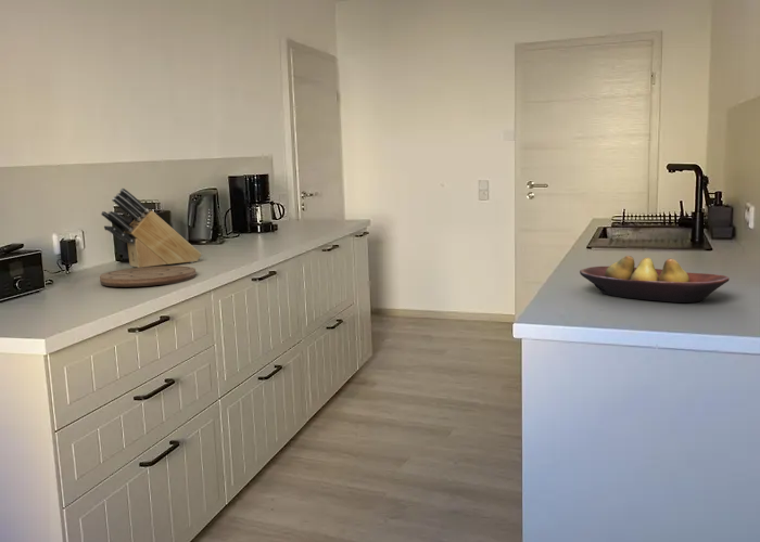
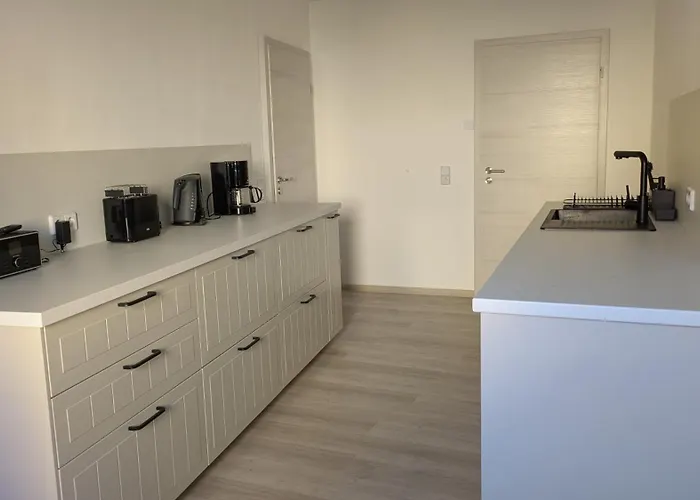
- fruit bowl [579,255,730,304]
- cutting board [99,264,197,288]
- knife block [100,188,203,268]
